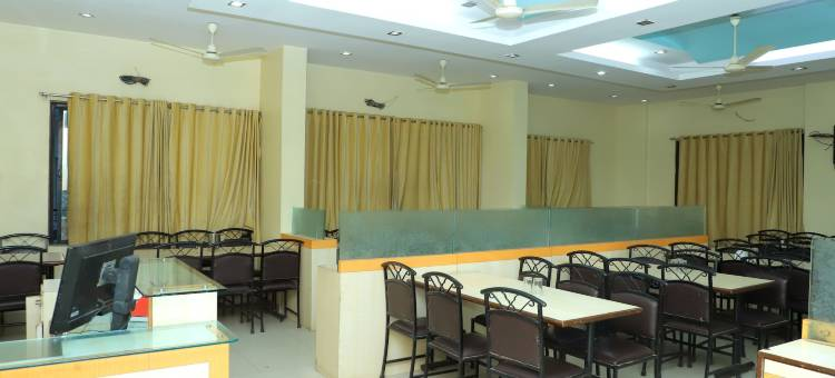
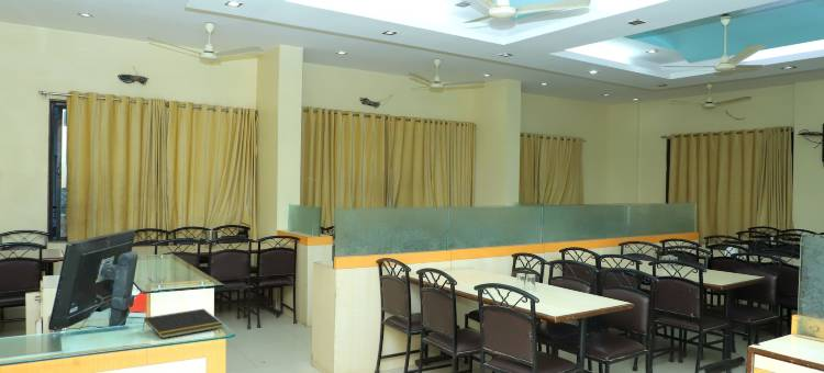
+ notepad [142,308,224,340]
